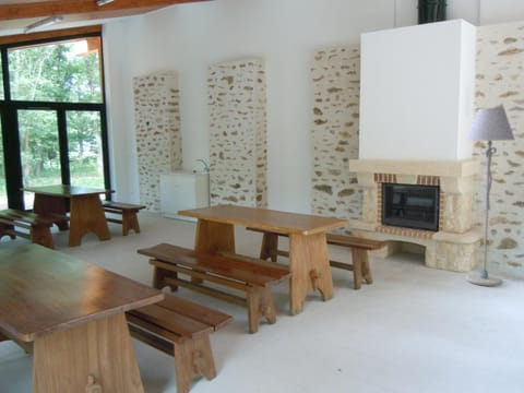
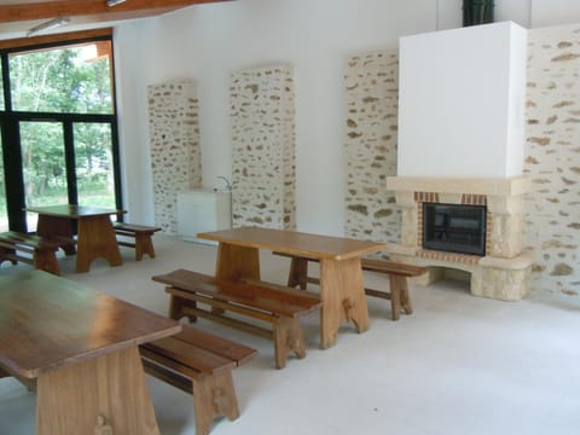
- floor lamp [464,107,516,287]
